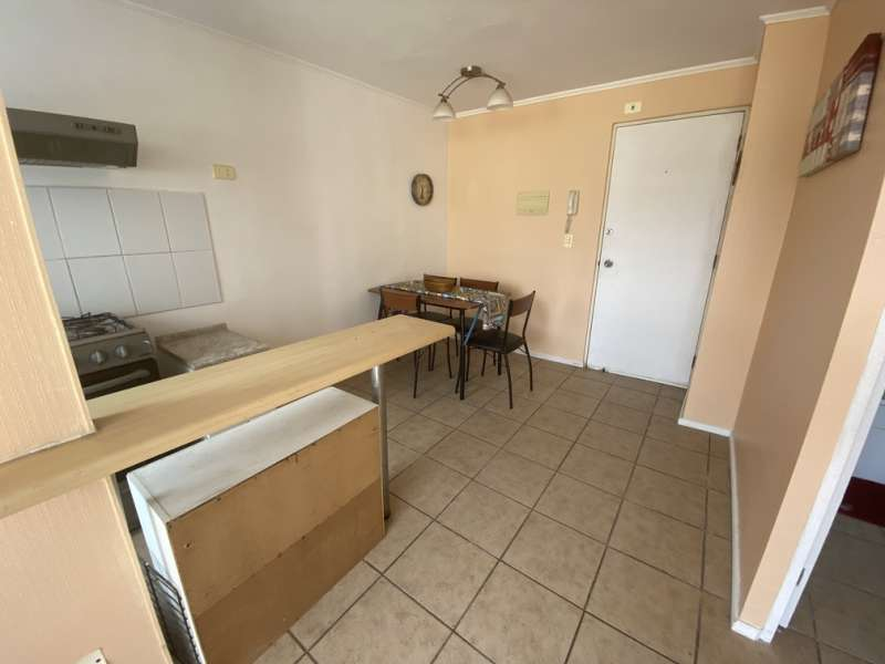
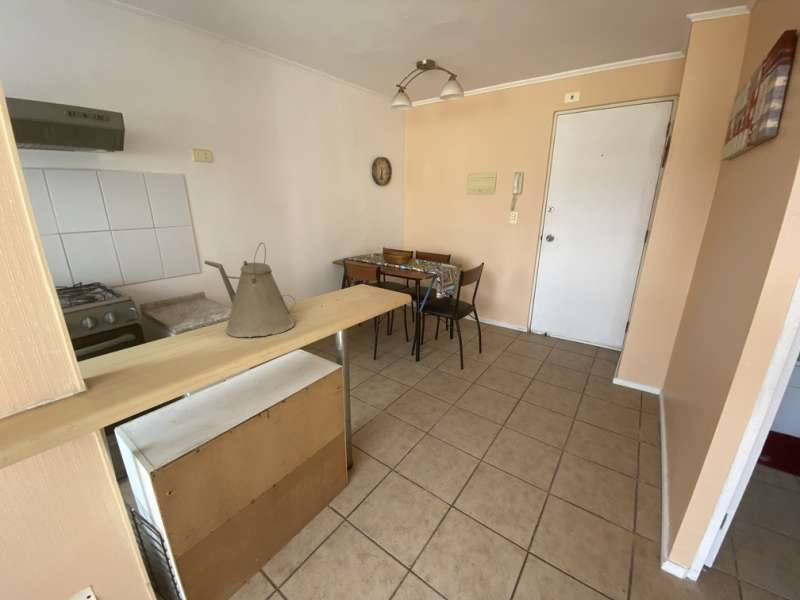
+ kettle [203,241,296,339]
